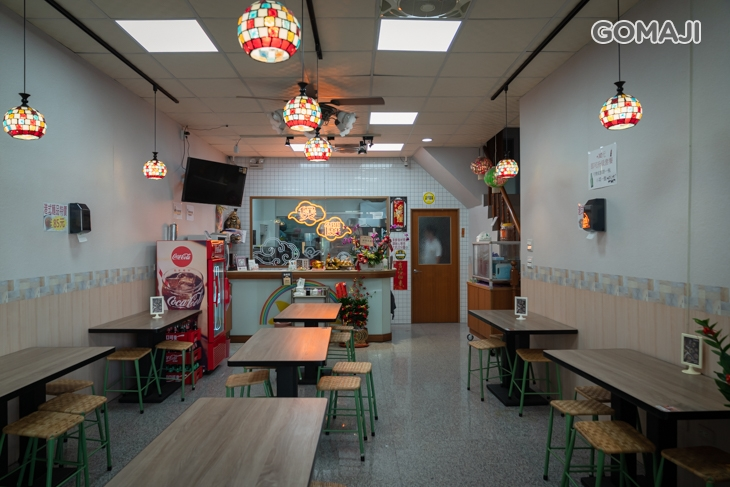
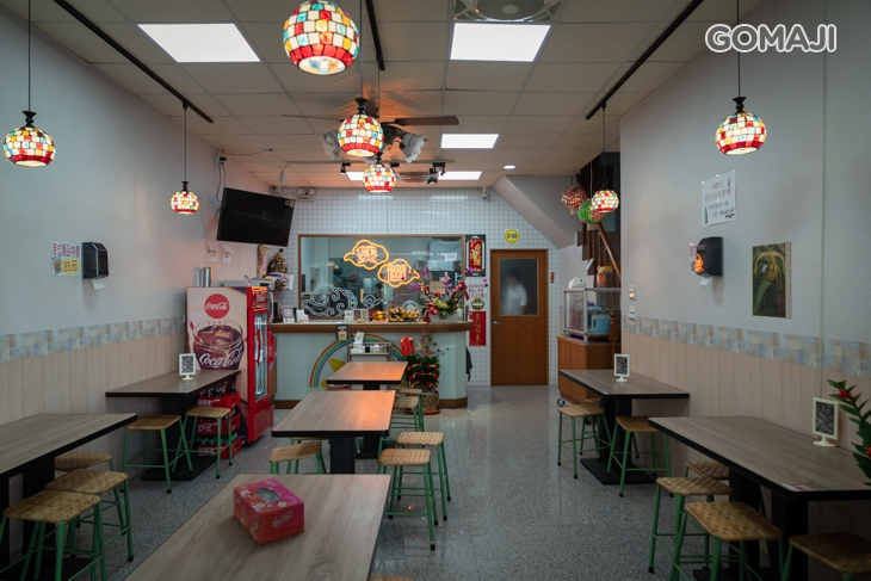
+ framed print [750,240,792,320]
+ tissue box [233,477,305,546]
